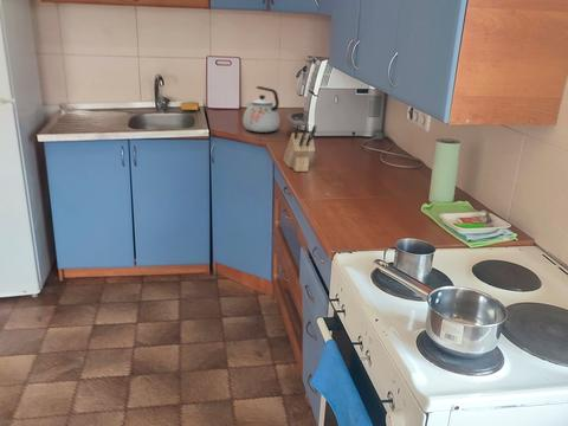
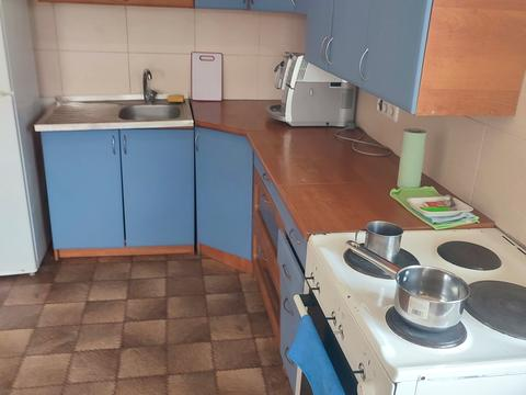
- knife block [282,123,317,173]
- kettle [241,85,282,134]
